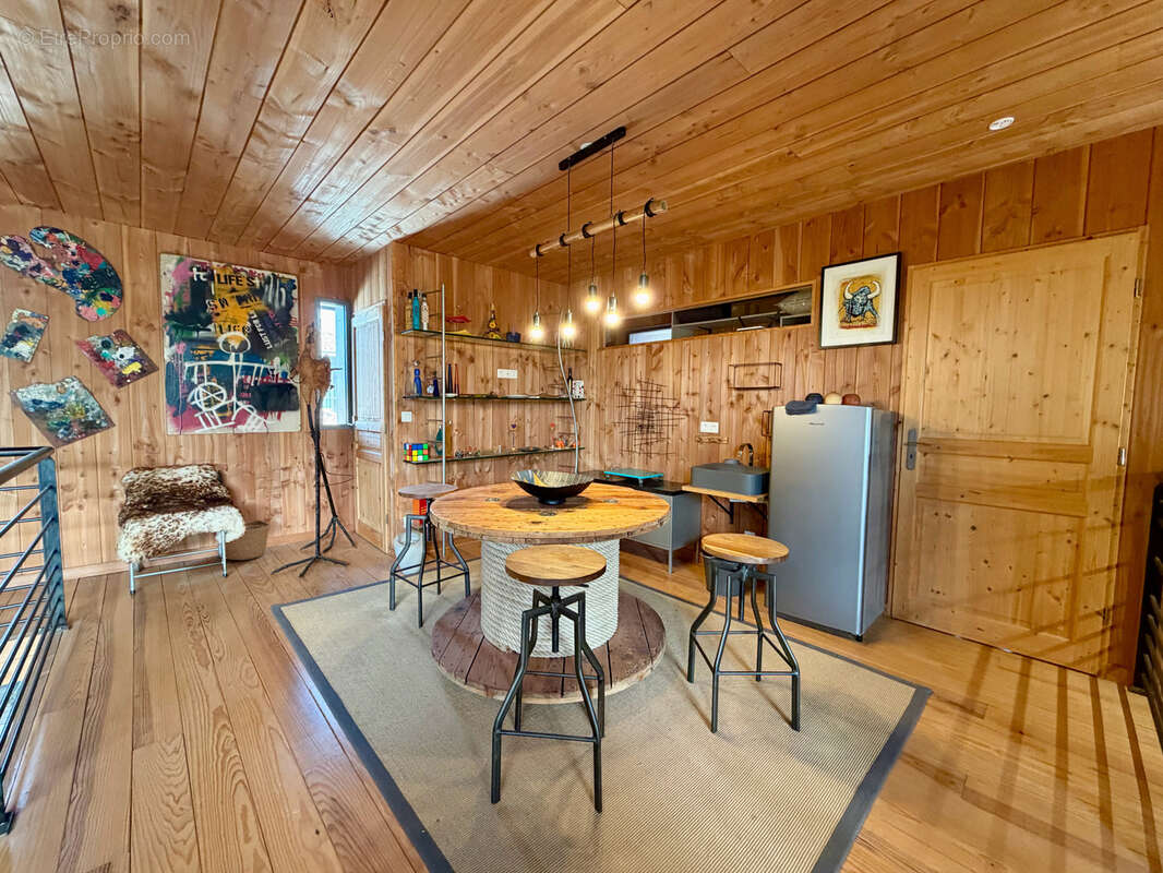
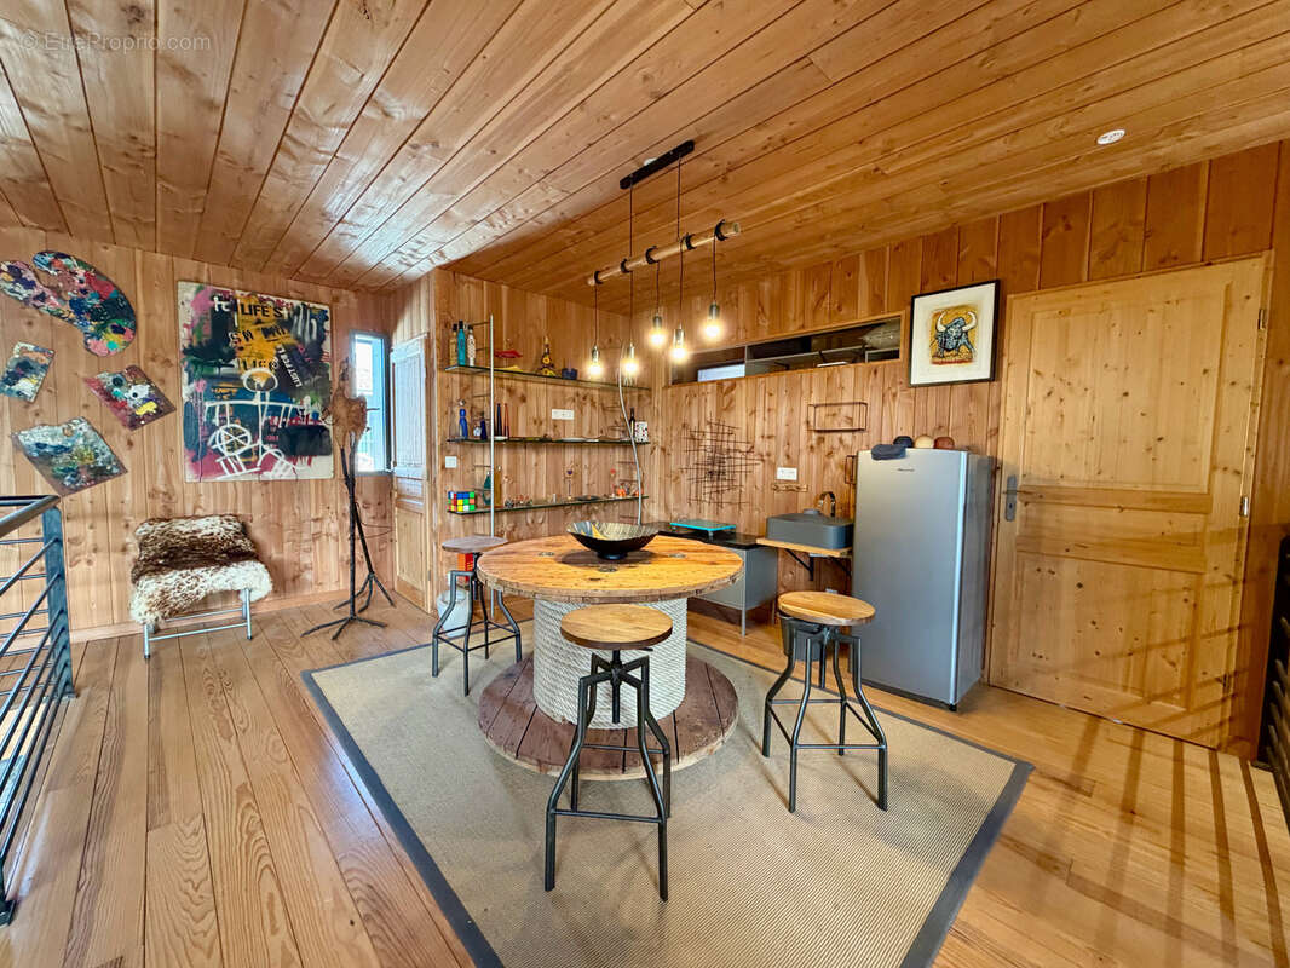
- basket [226,518,271,561]
